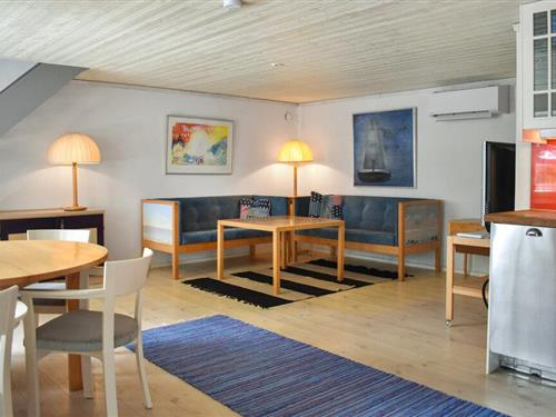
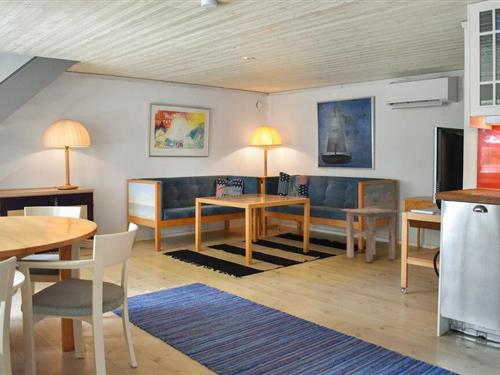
+ side table [340,207,403,263]
